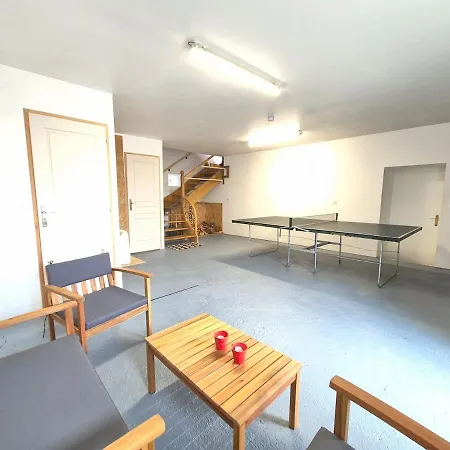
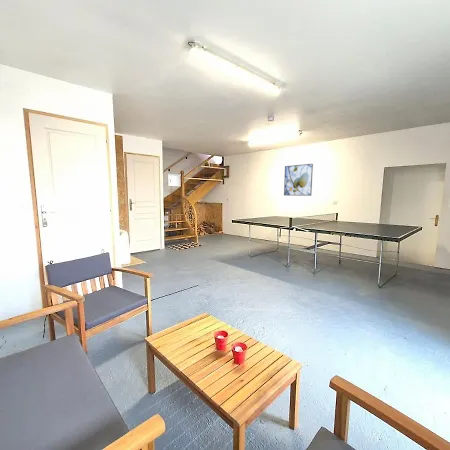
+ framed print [283,163,314,197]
